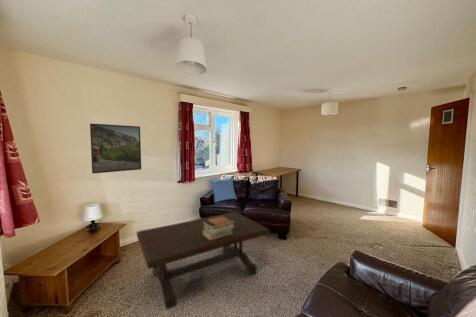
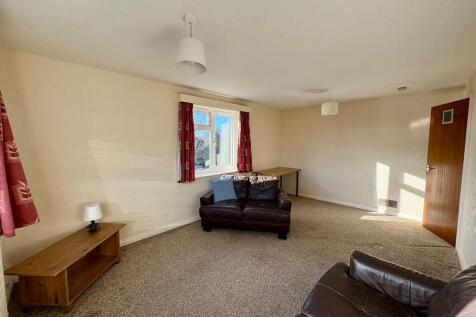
- book stack [202,216,235,240]
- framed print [89,122,142,175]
- coffee table [136,211,270,310]
